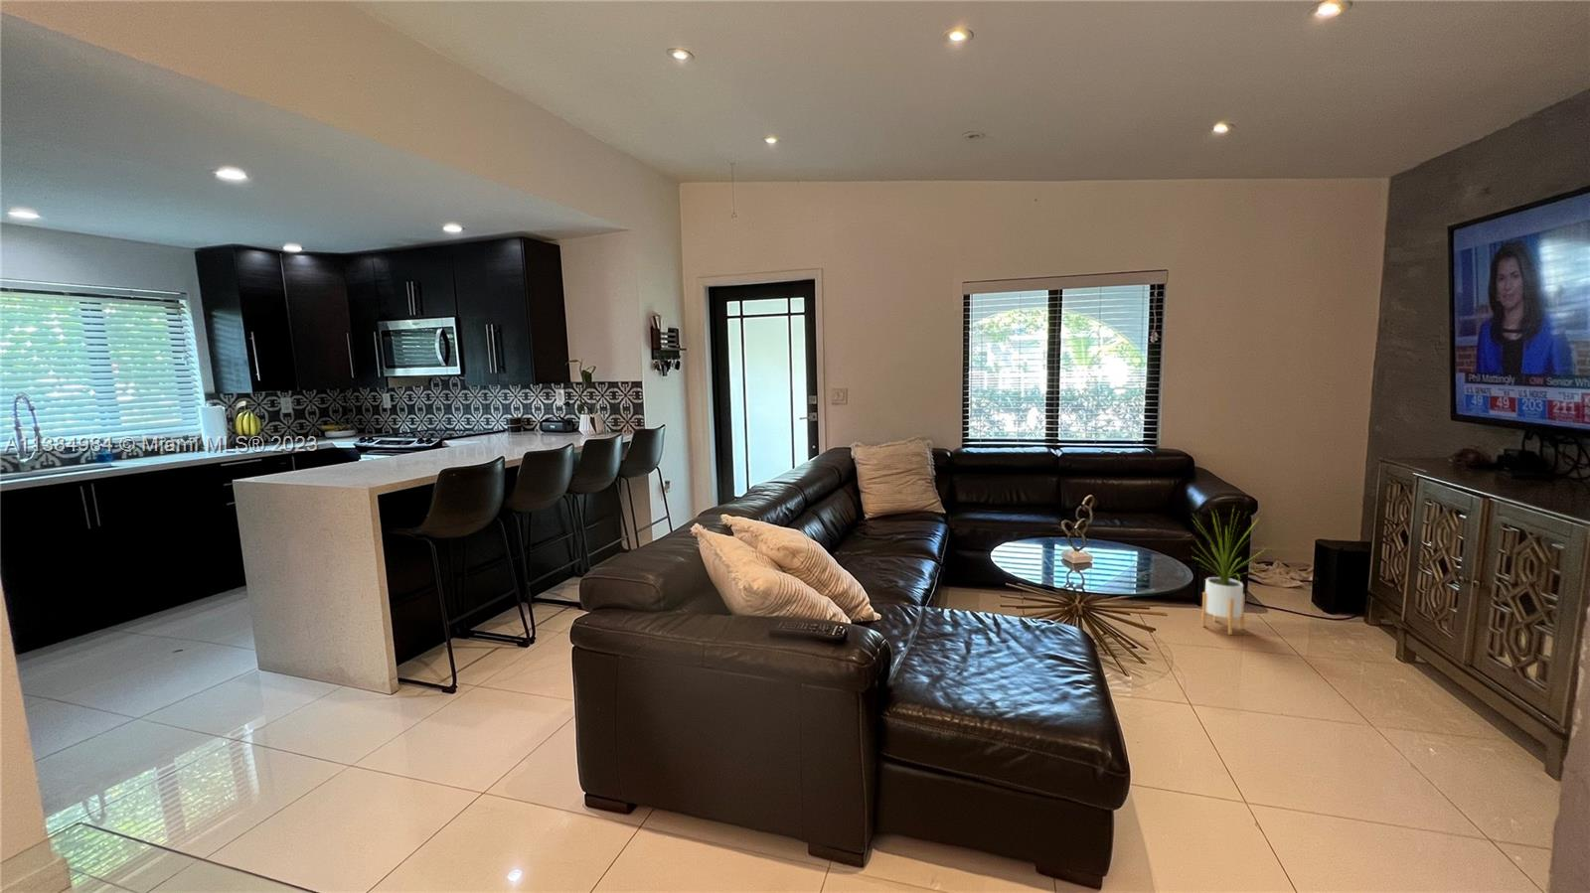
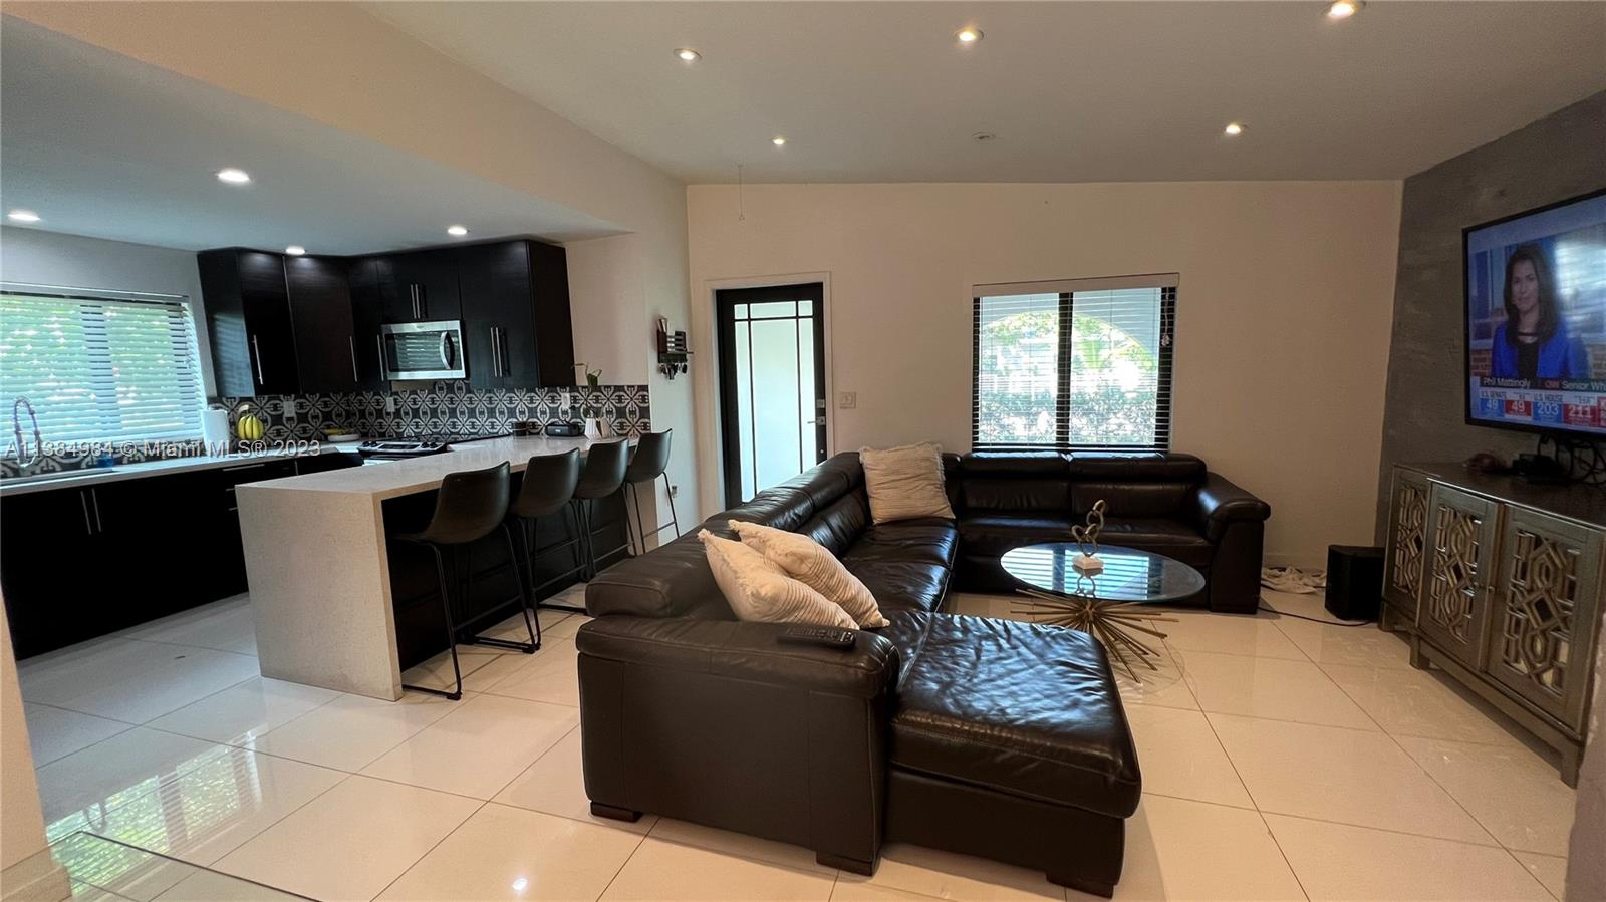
- house plant [1190,505,1267,635]
